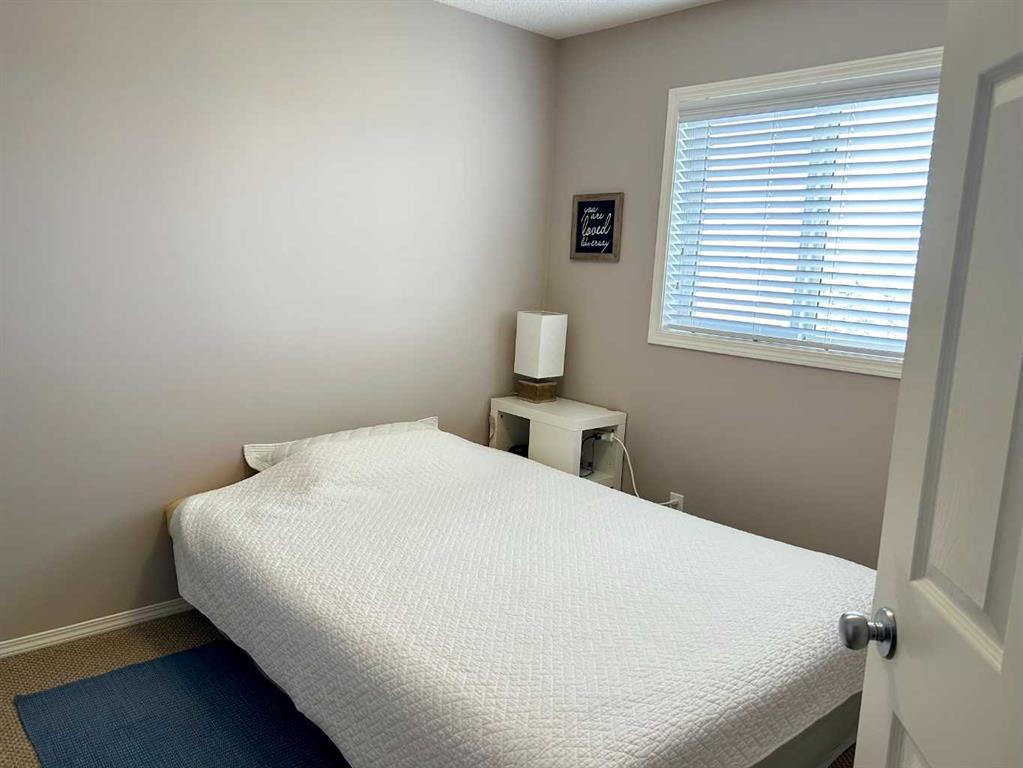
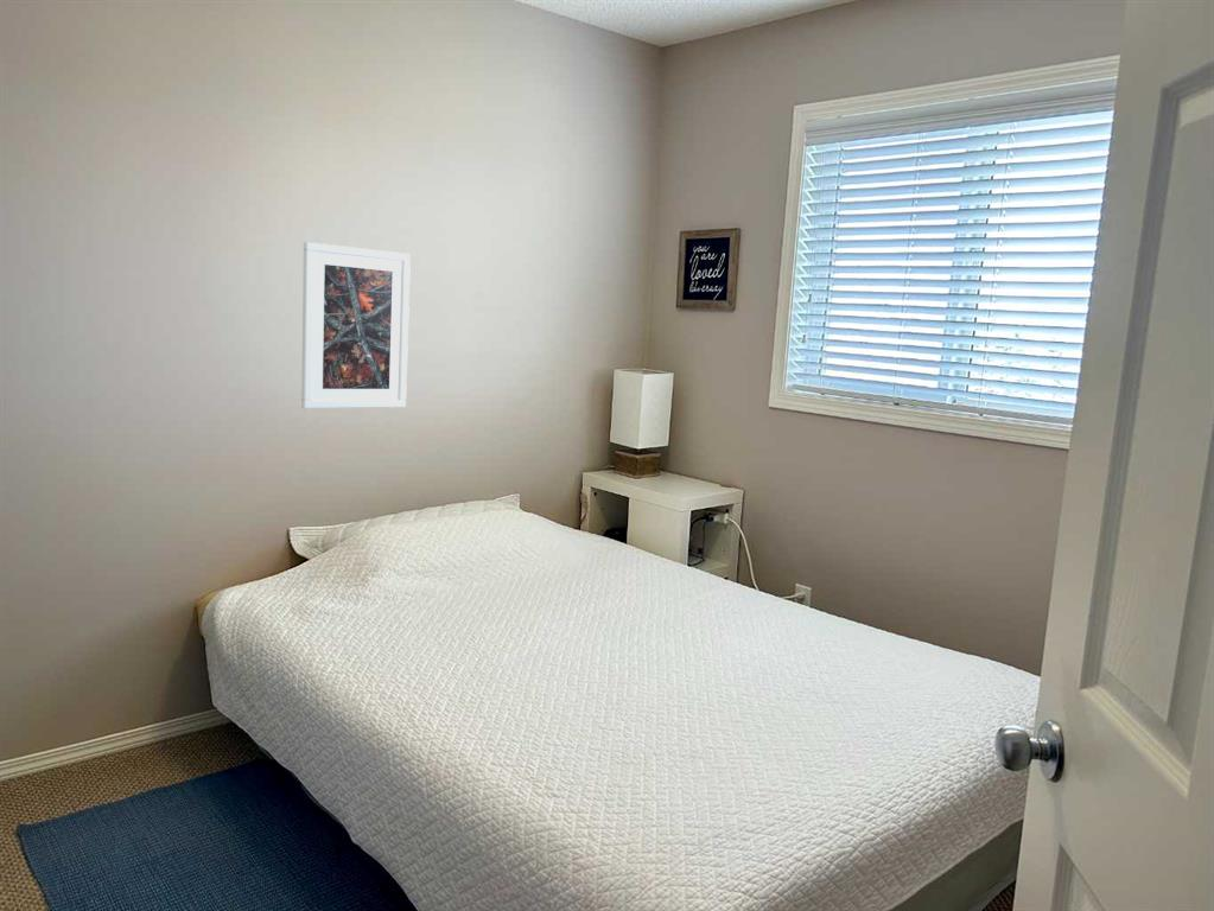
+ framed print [300,241,412,409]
